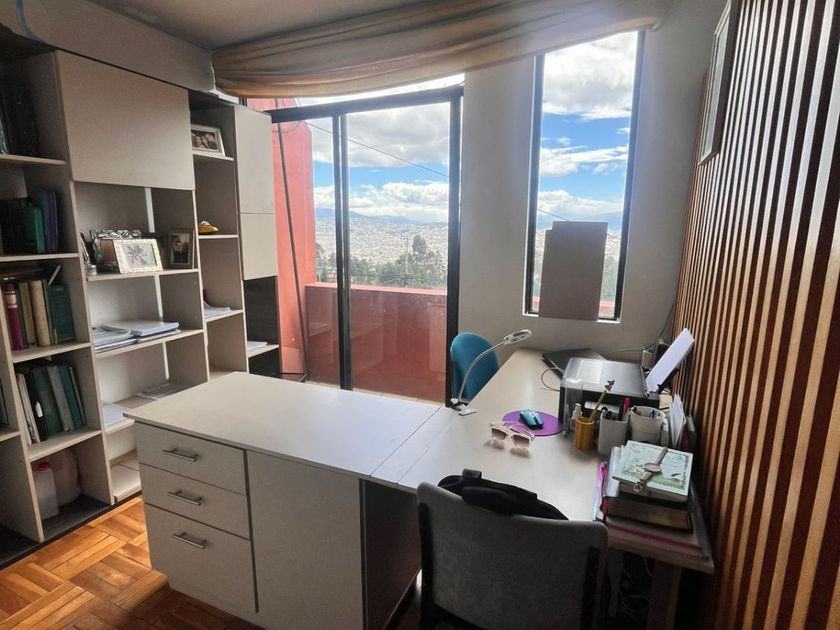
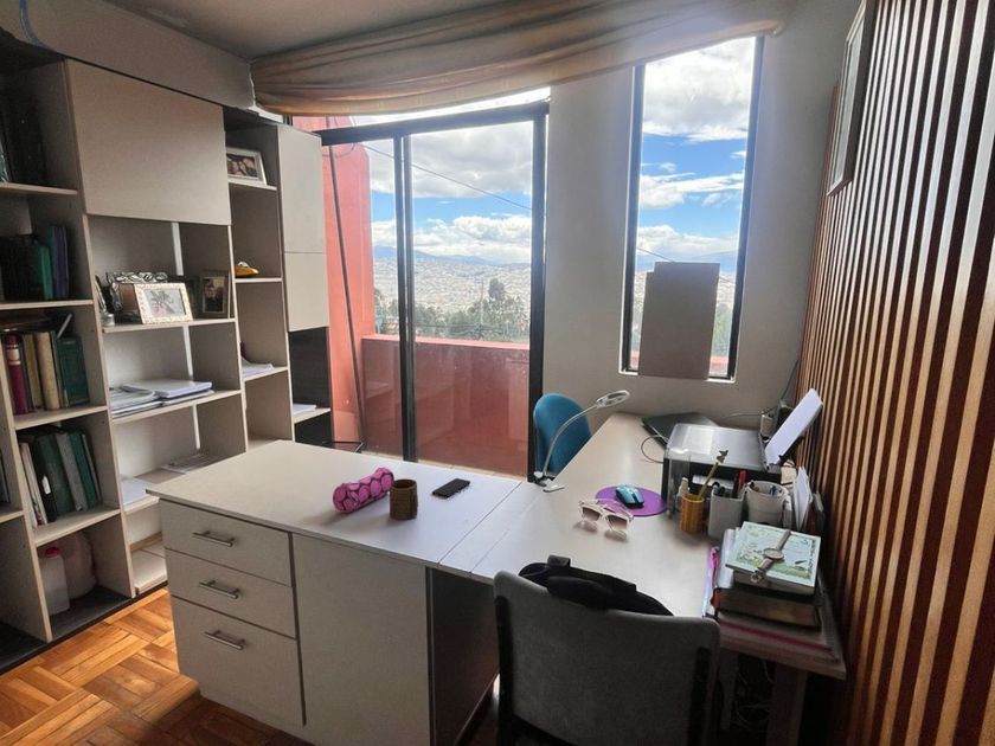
+ smartphone [431,477,471,499]
+ pencil case [332,467,396,514]
+ cup [389,477,419,521]
